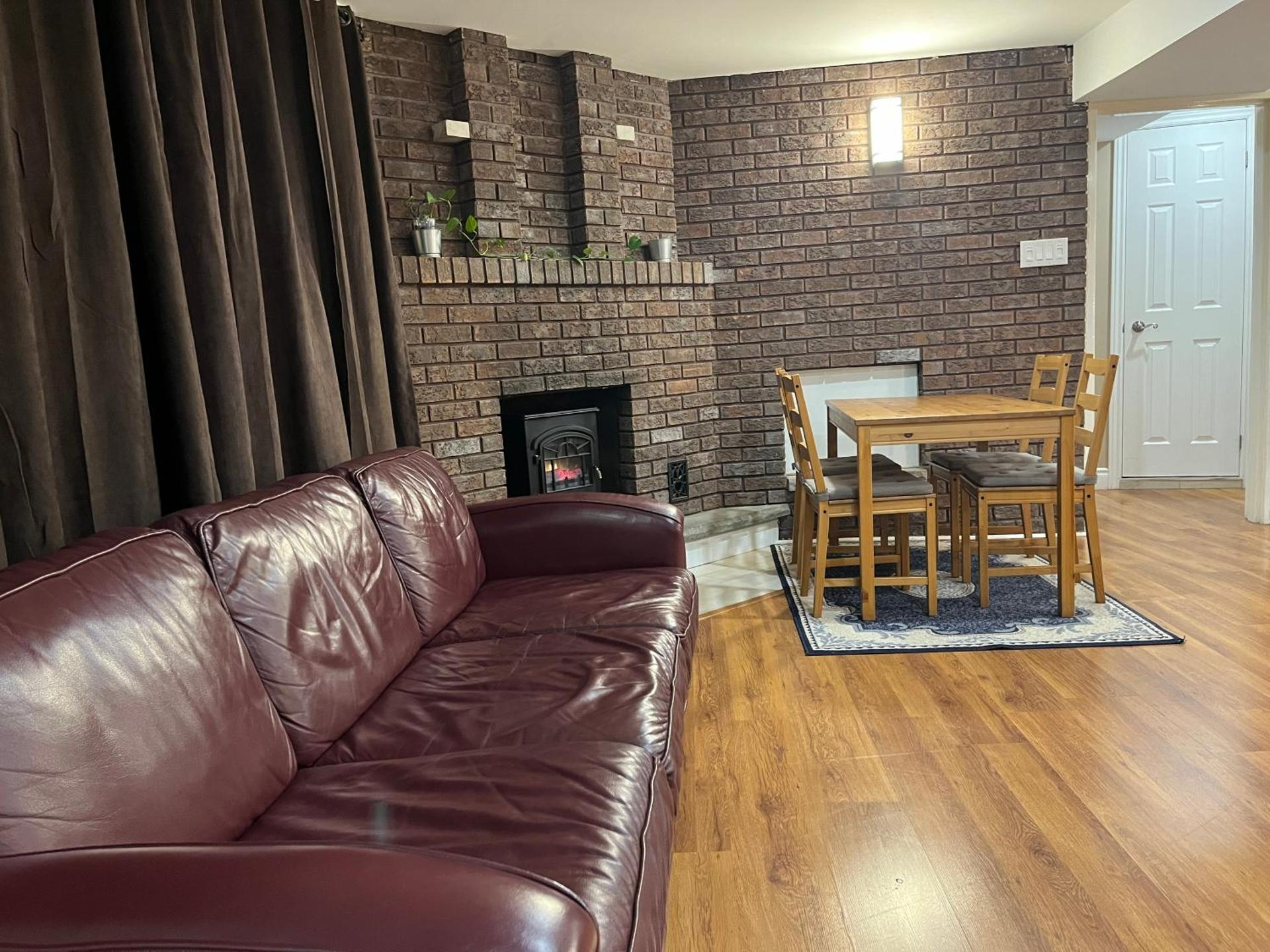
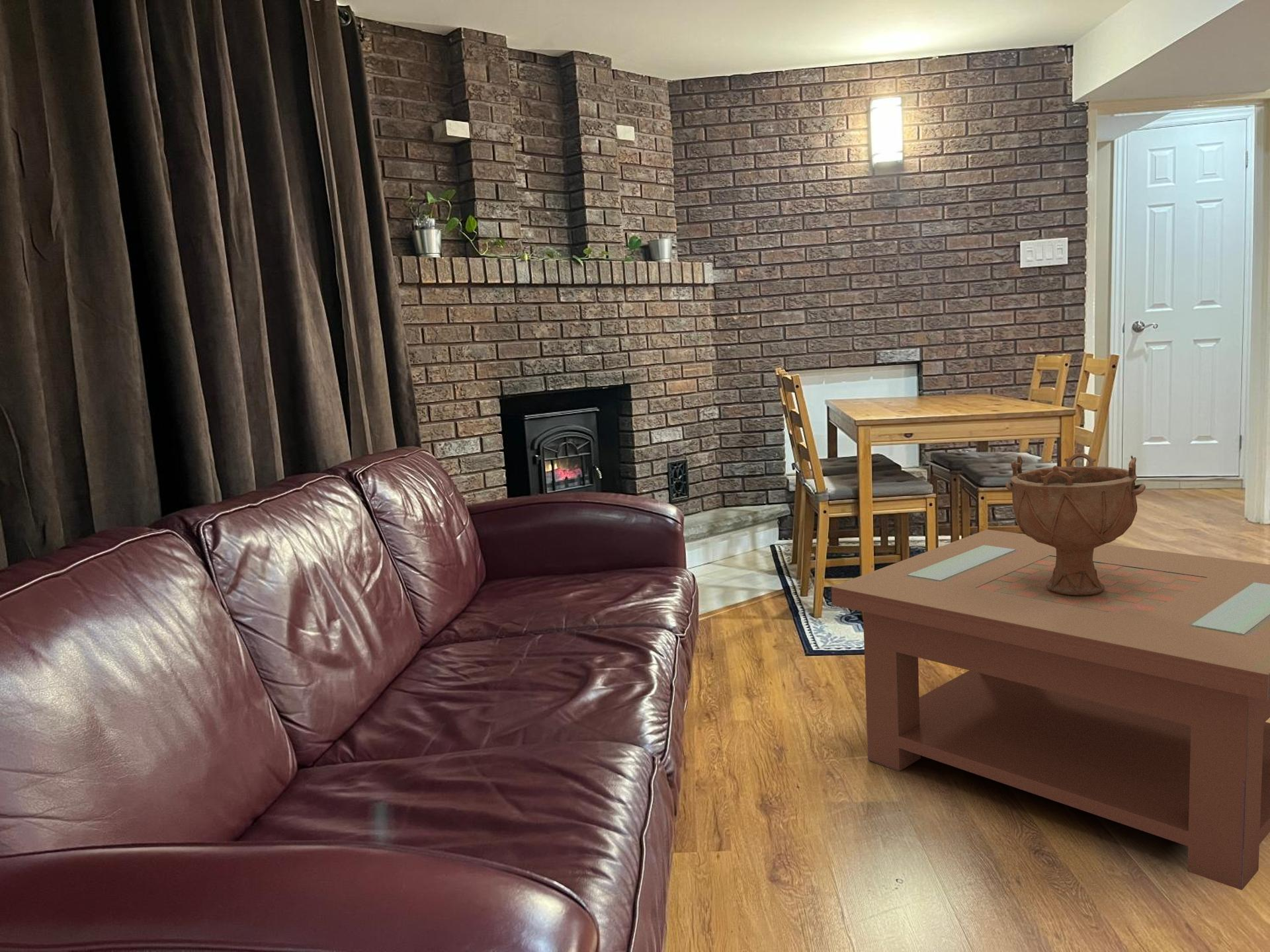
+ coffee table [831,529,1270,891]
+ decorative bowl [1005,448,1146,596]
